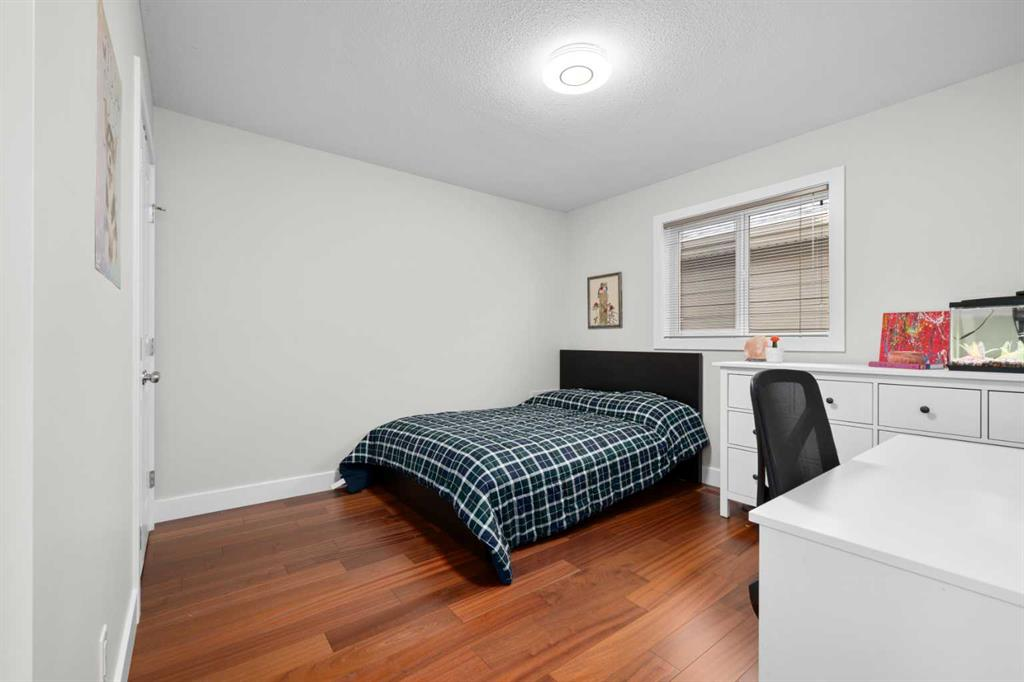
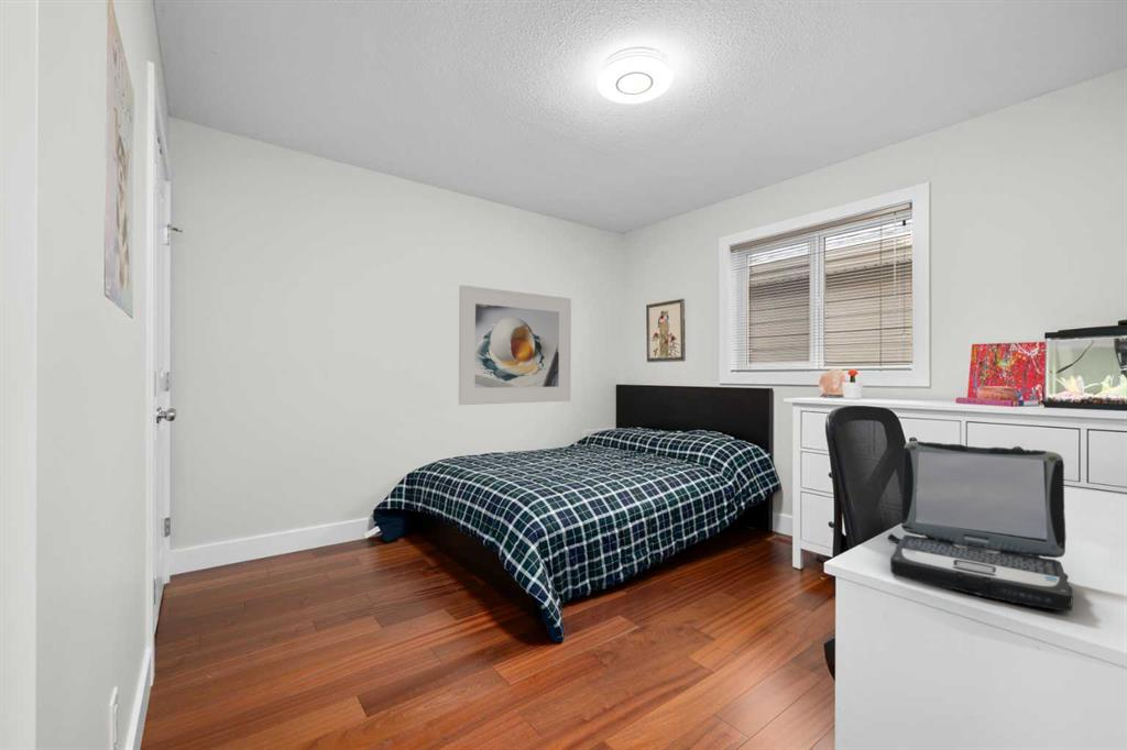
+ laptop [886,440,1074,613]
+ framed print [458,284,572,406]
